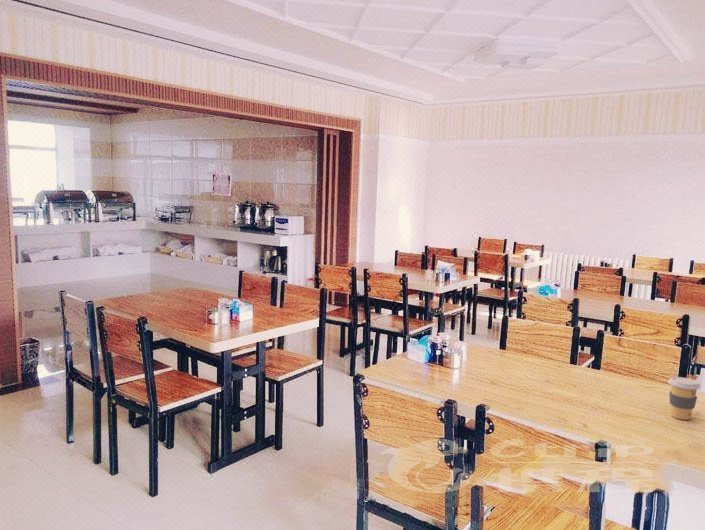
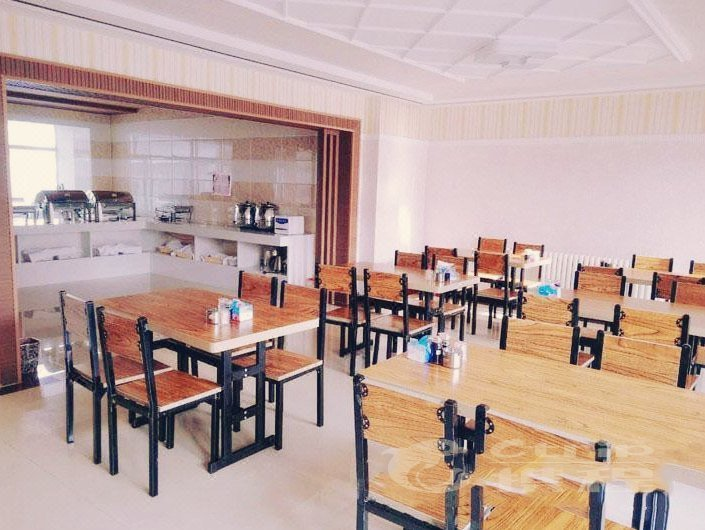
- coffee cup [667,376,701,421]
